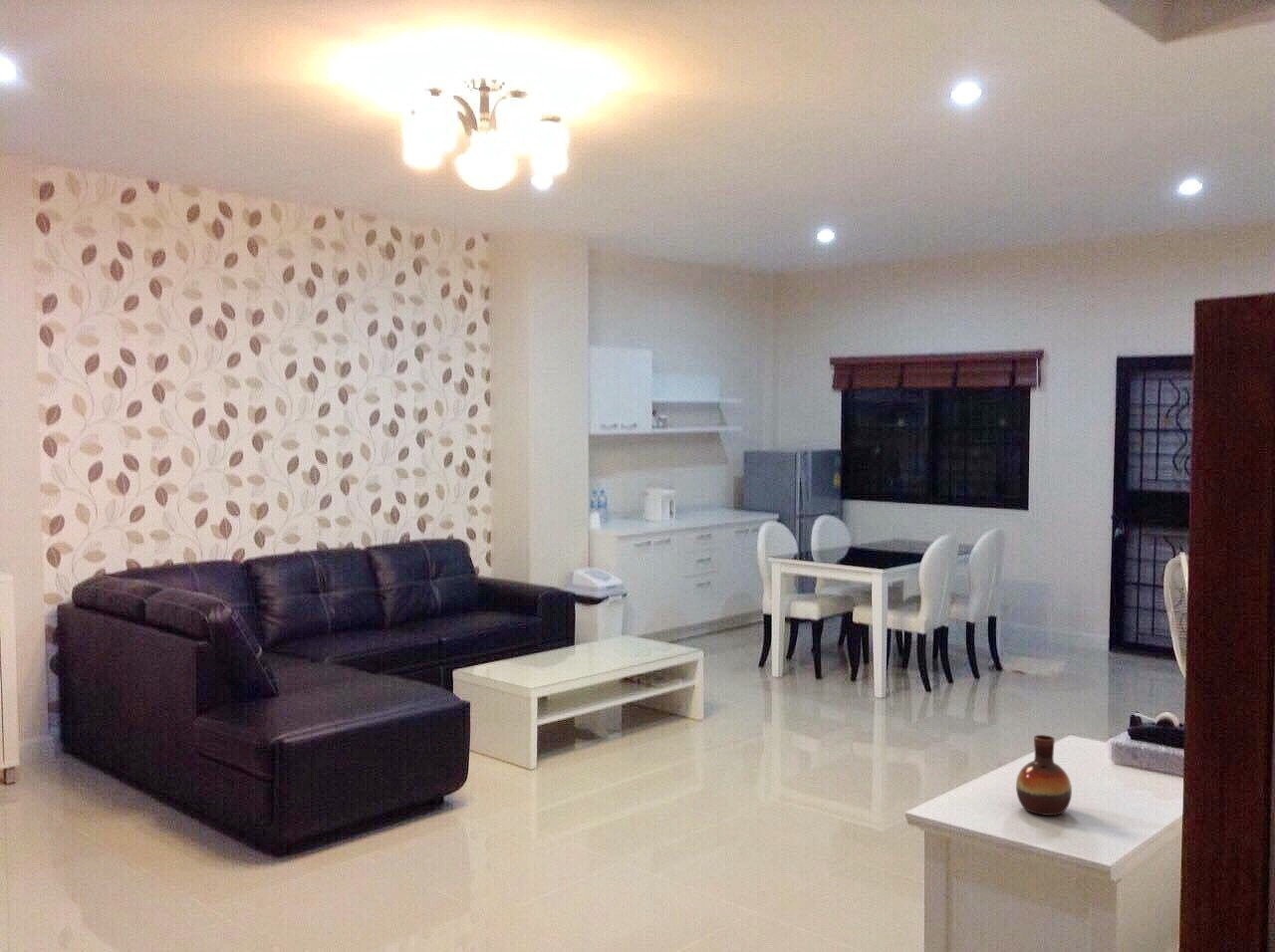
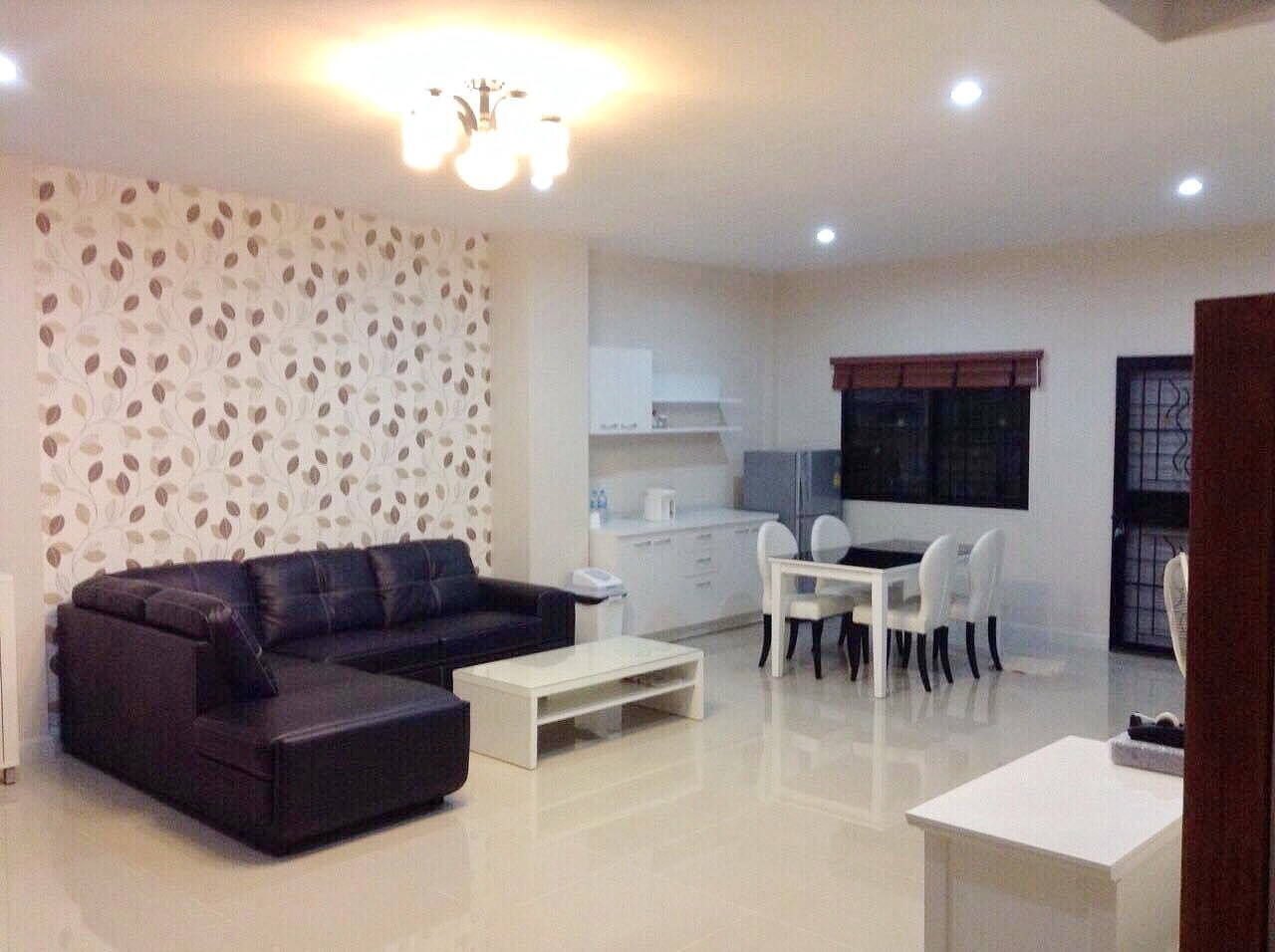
- vase [1015,734,1073,817]
